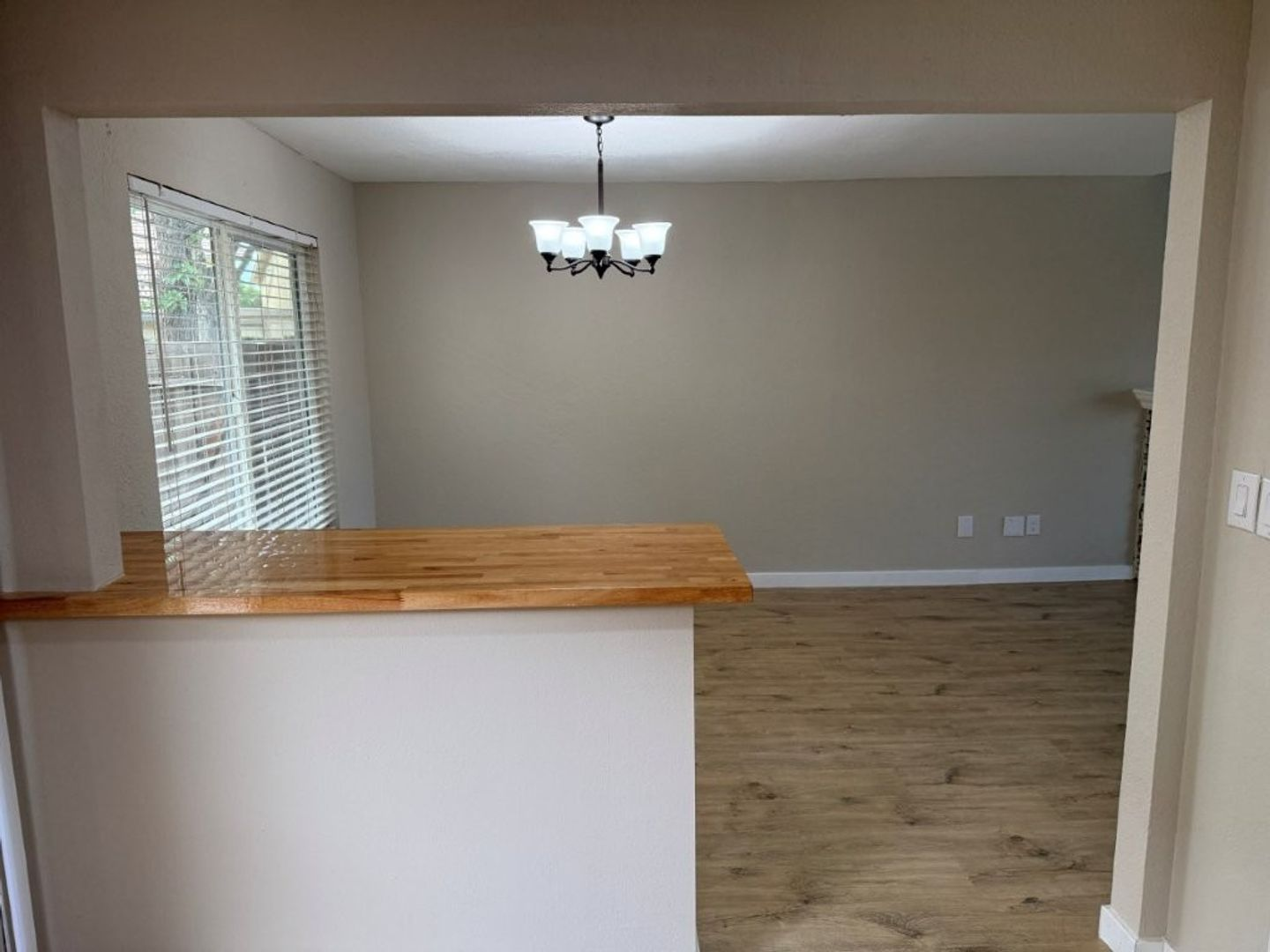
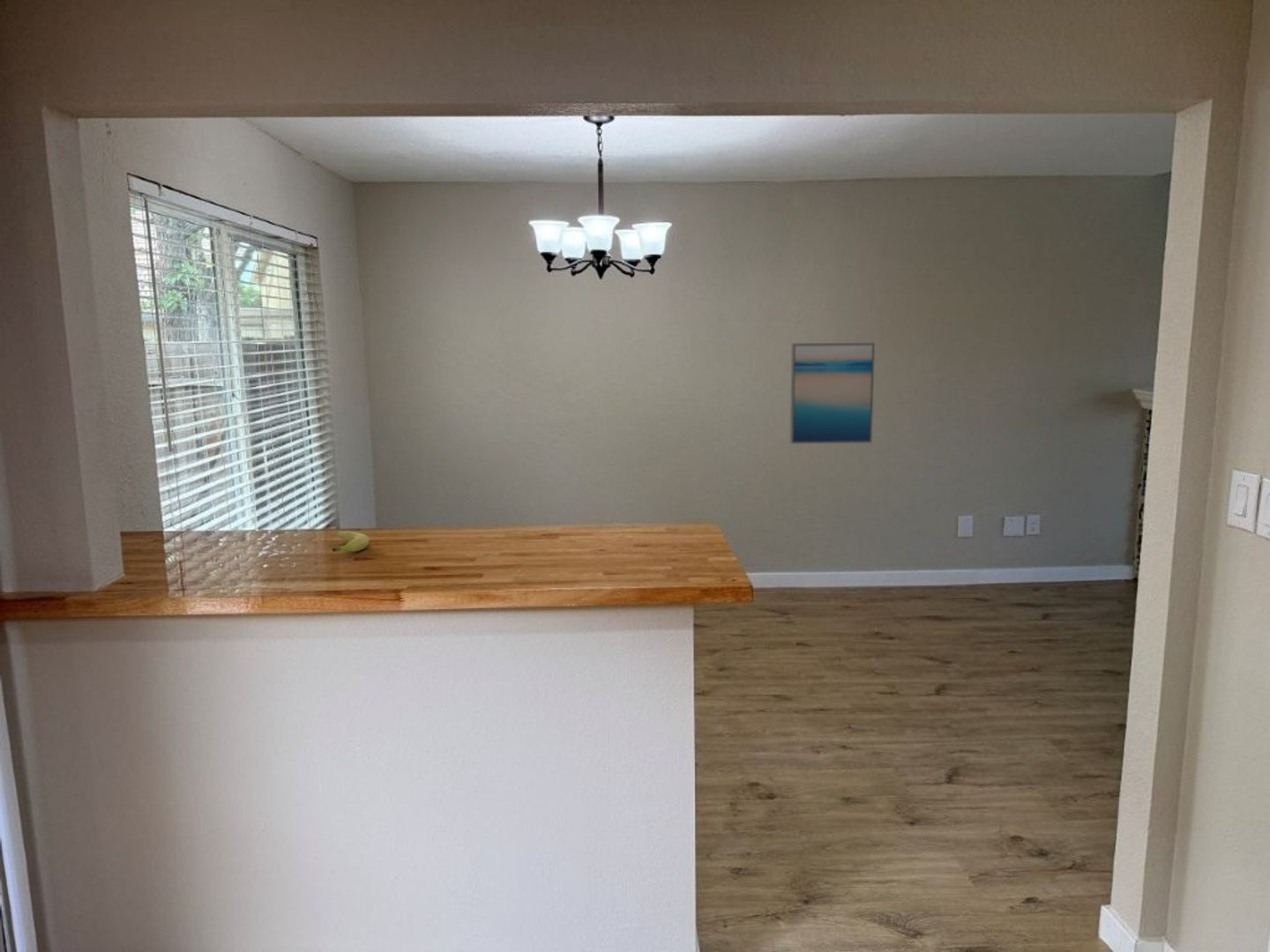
+ fruit [331,530,370,553]
+ wall art [789,342,876,444]
